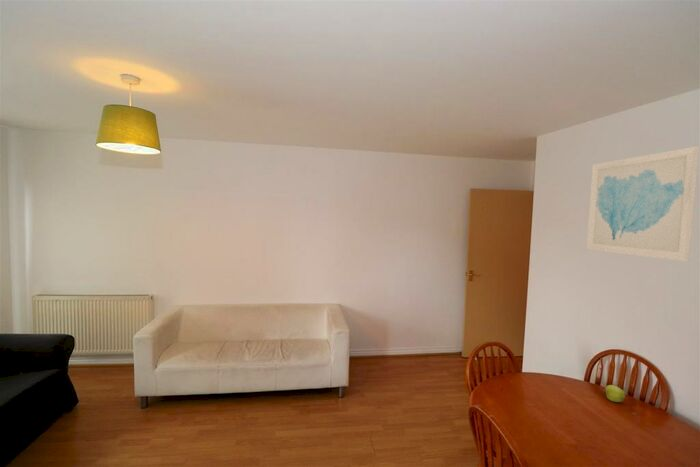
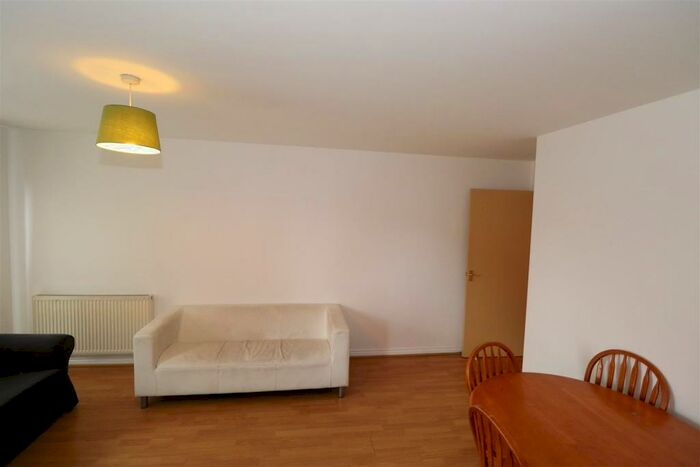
- wall art [586,145,700,263]
- apple [602,384,626,403]
